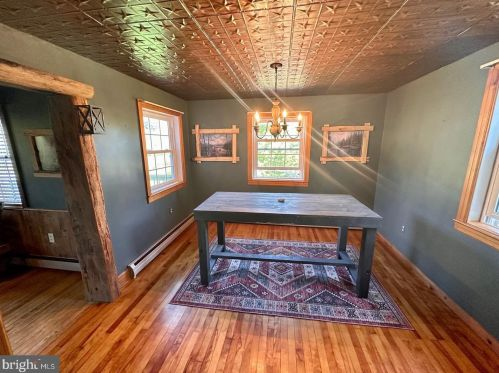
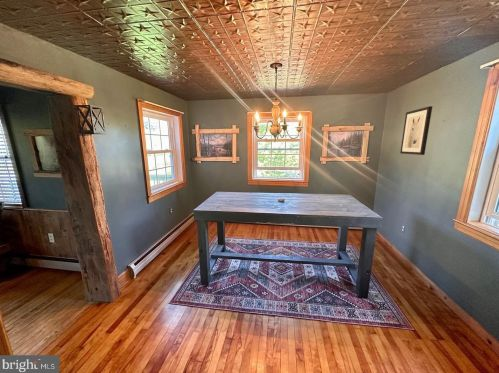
+ wall art [399,105,433,156]
